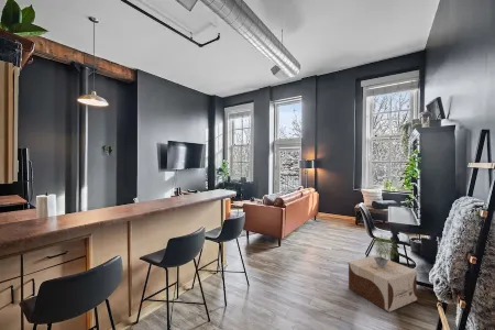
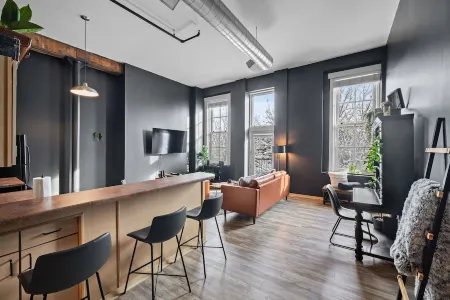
- cardboard box [346,254,418,314]
- potted plant [369,235,399,267]
